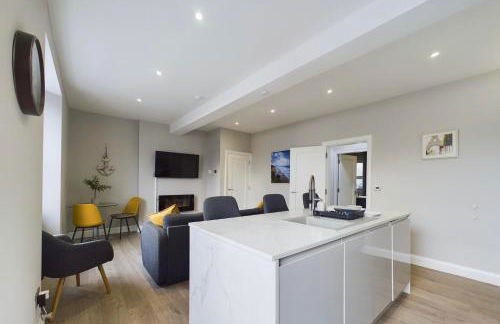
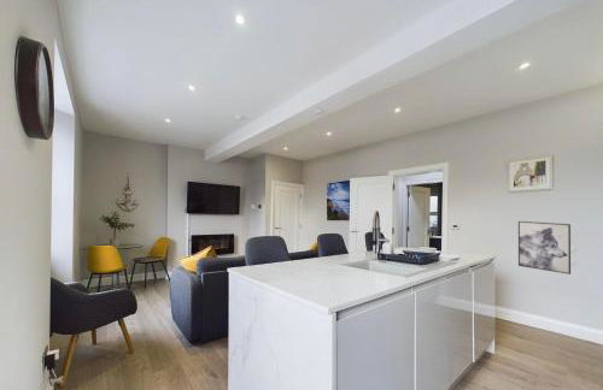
+ wall art [517,220,572,276]
